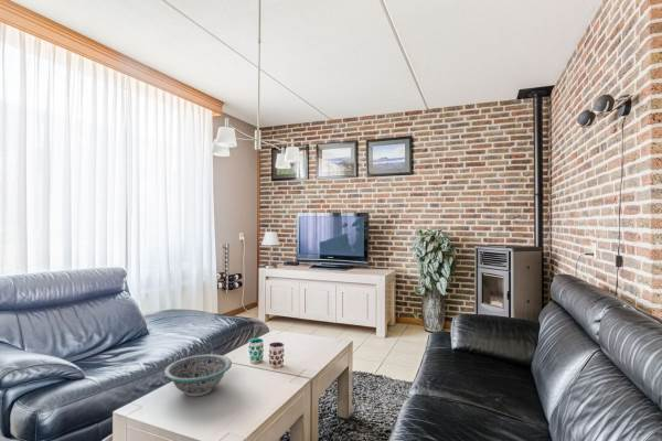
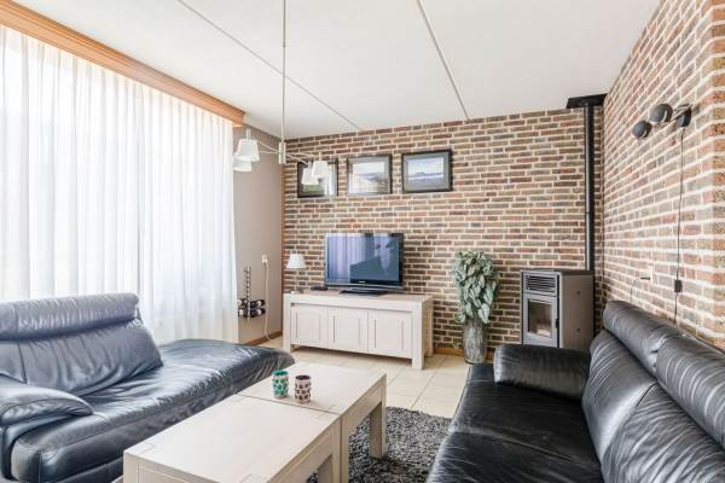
- decorative bowl [163,353,233,398]
